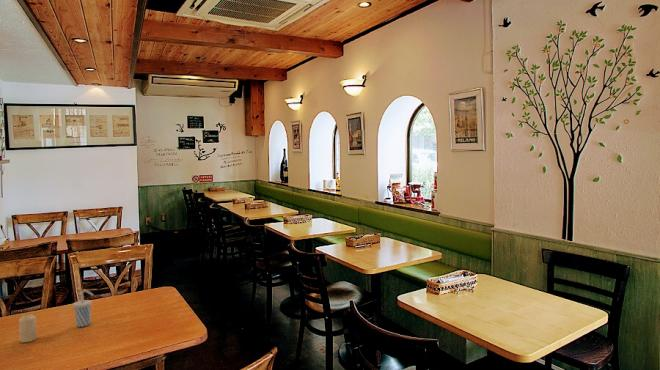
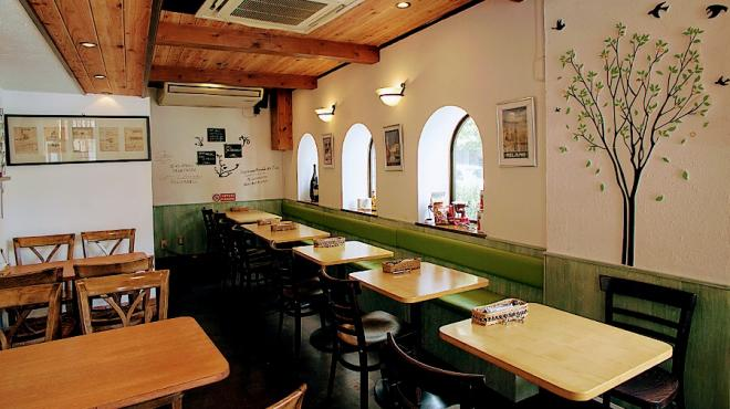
- cup [72,289,95,328]
- candle [18,313,38,343]
